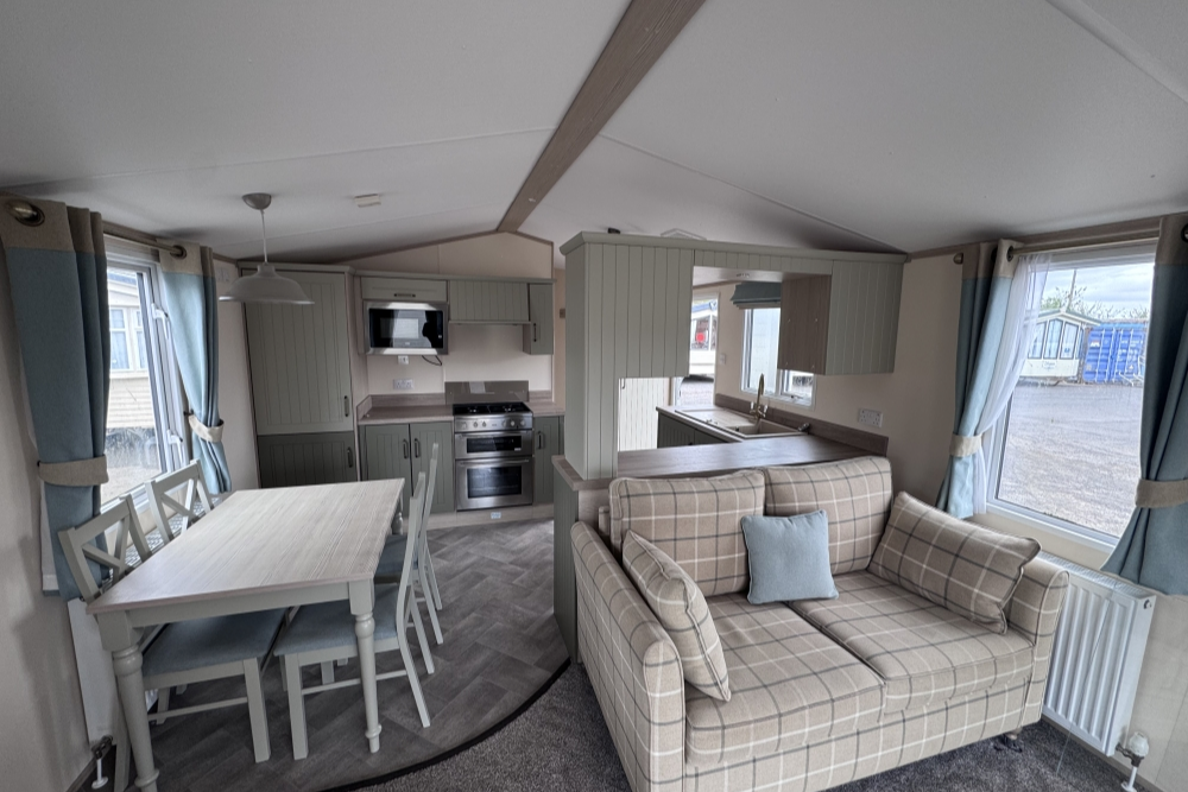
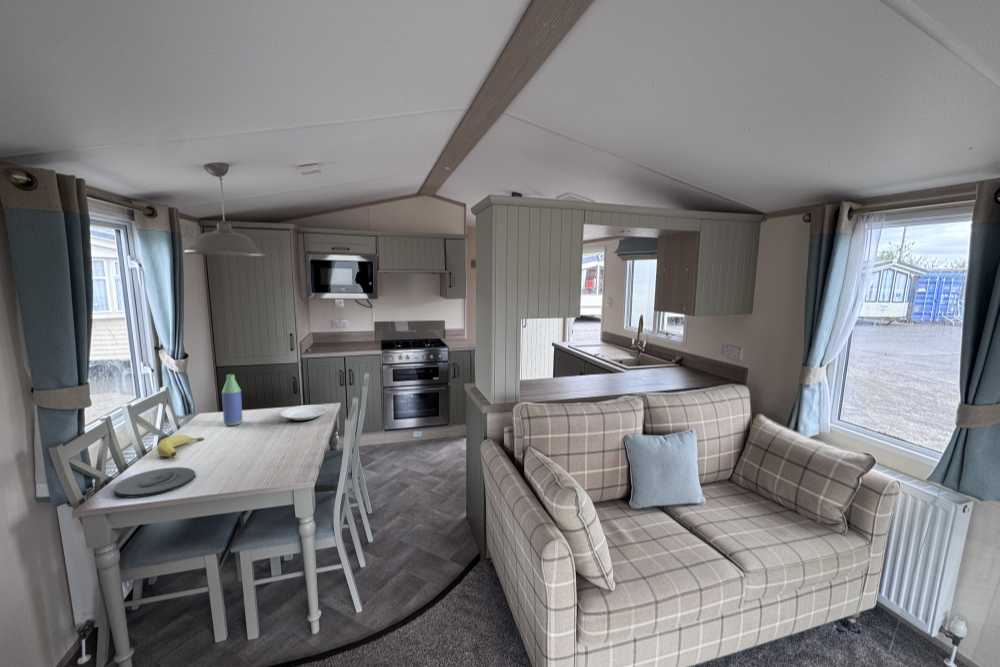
+ plate [279,404,328,423]
+ banana [156,434,205,458]
+ bottle [221,373,244,427]
+ plate [113,466,196,498]
